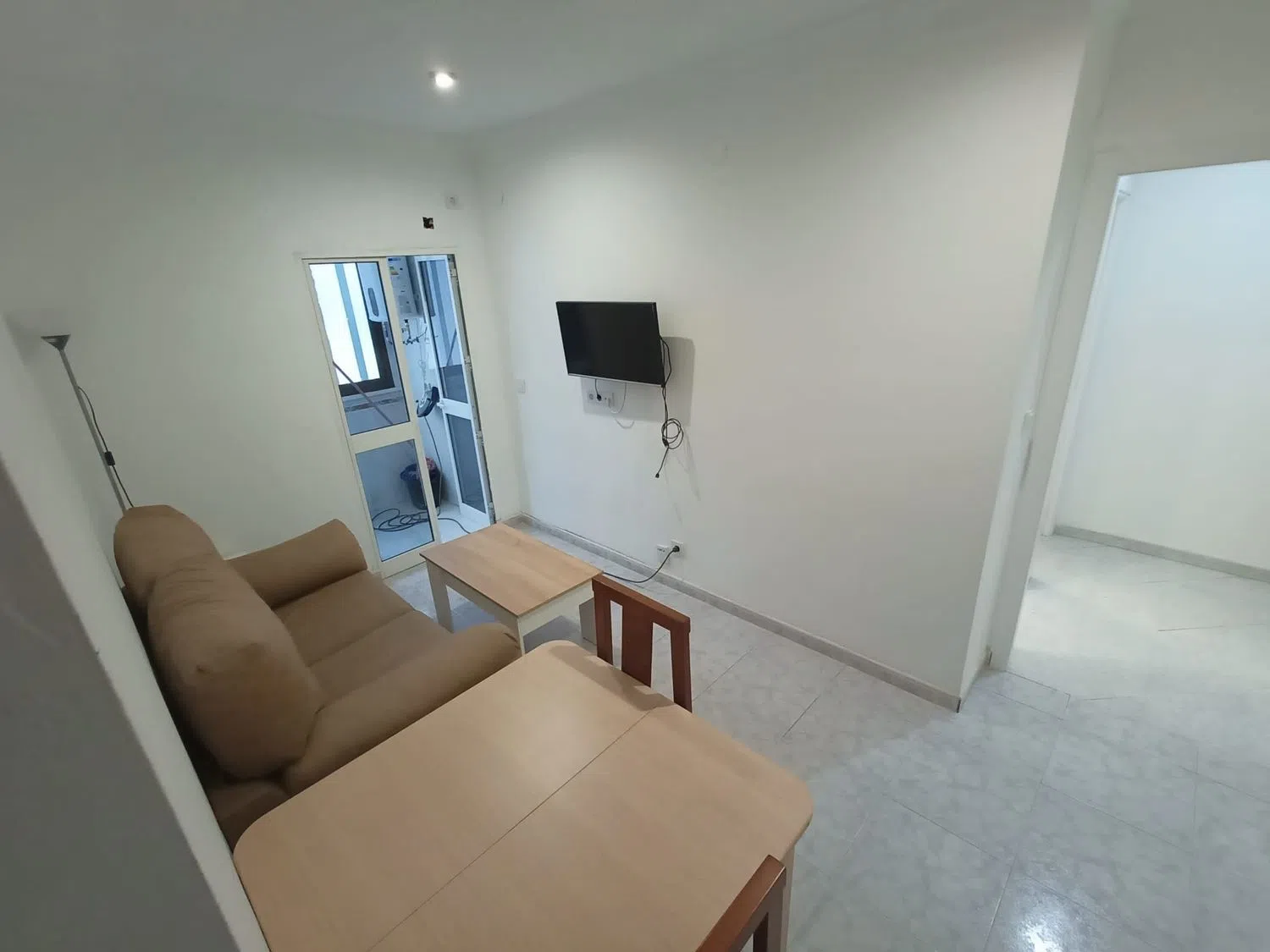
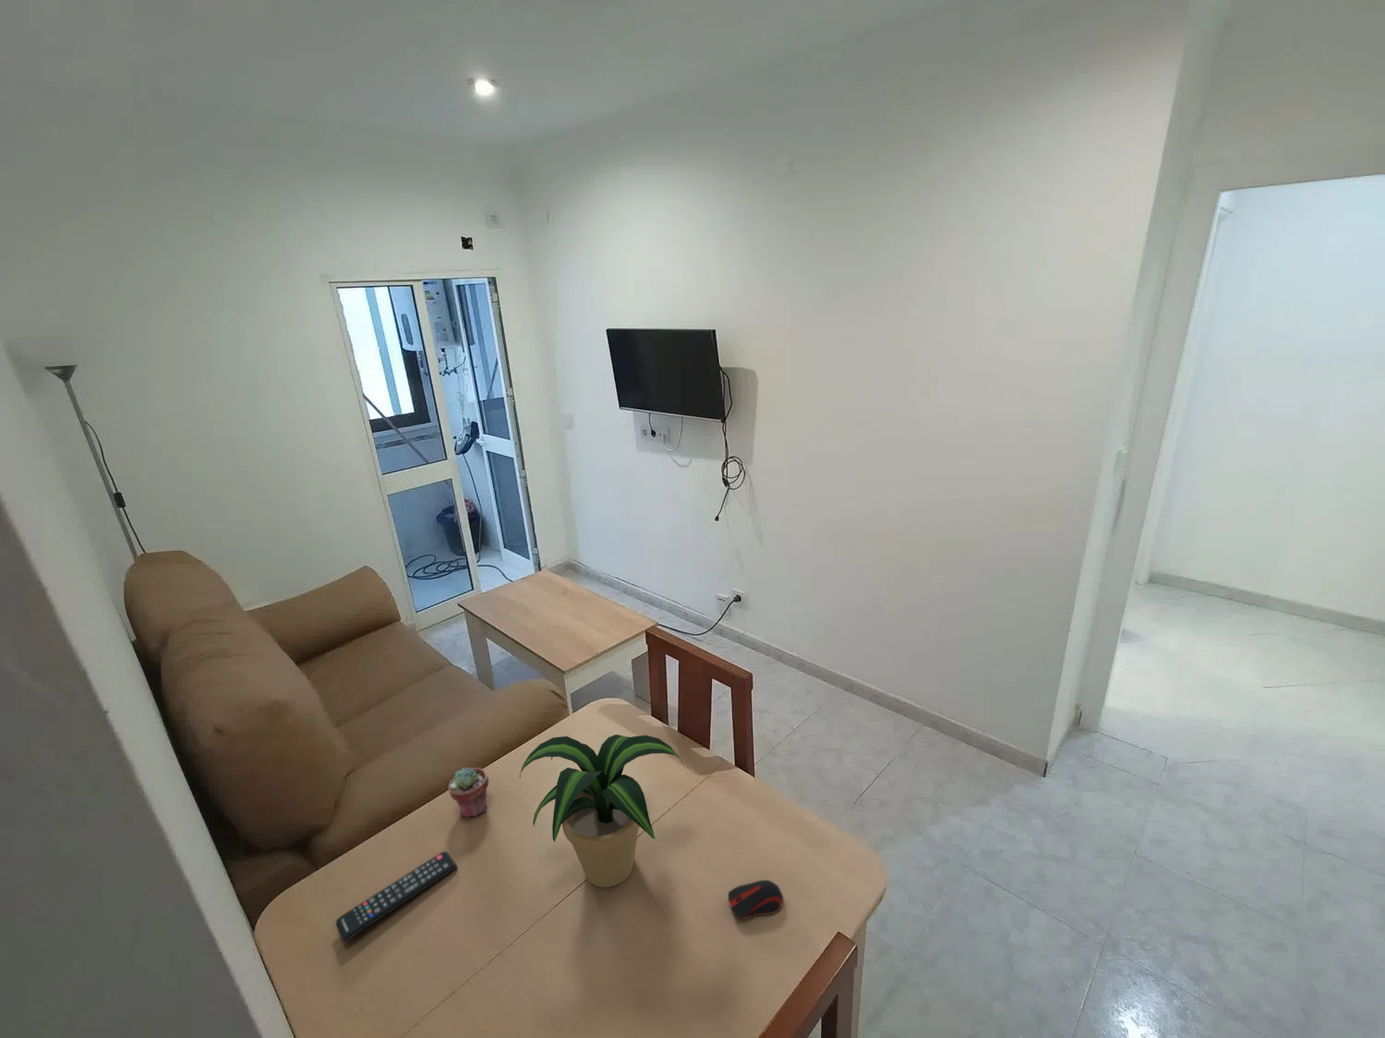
+ computer mouse [727,879,784,920]
+ remote control [335,850,458,943]
+ potted succulent [448,767,490,818]
+ potted plant [519,734,684,889]
